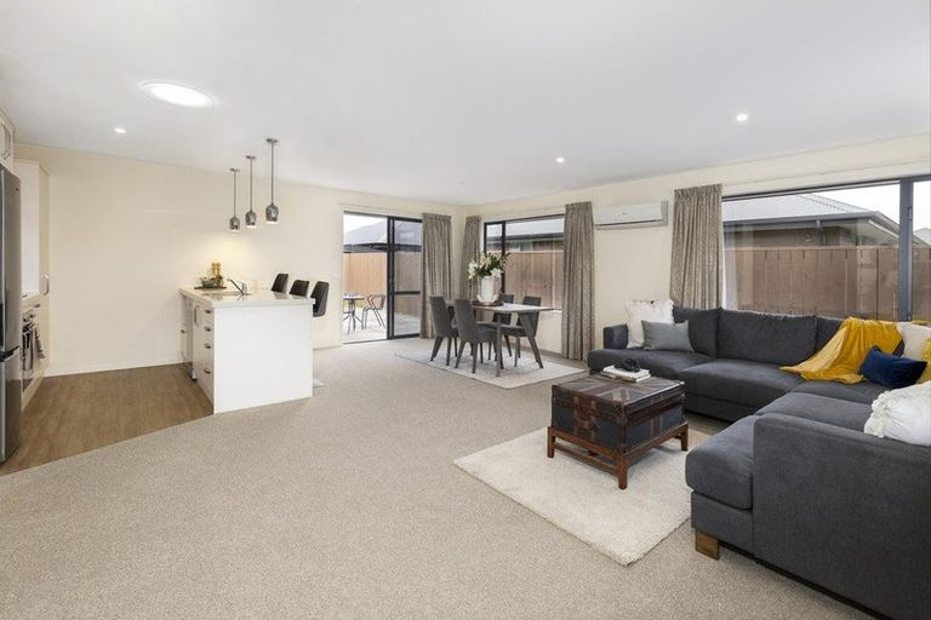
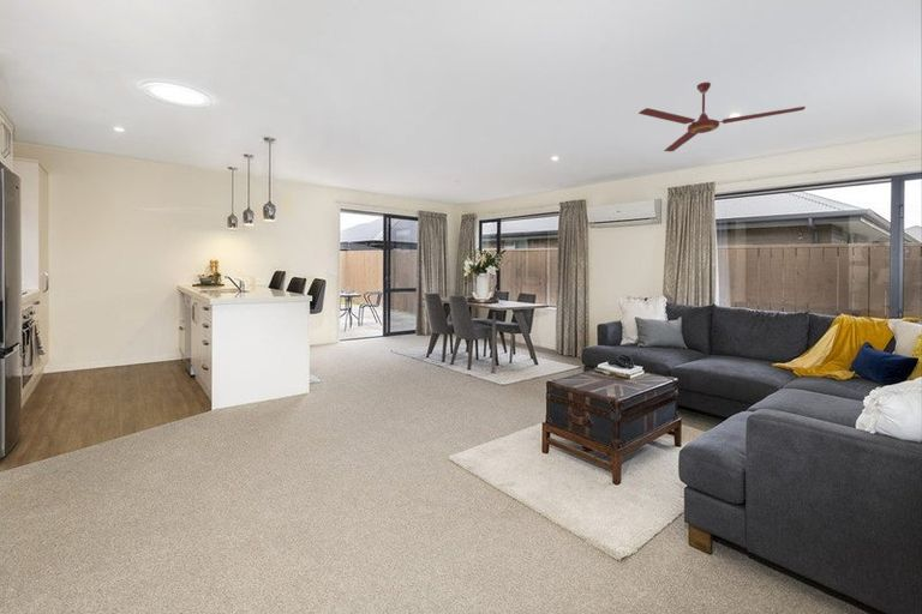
+ ceiling fan [636,82,807,152]
